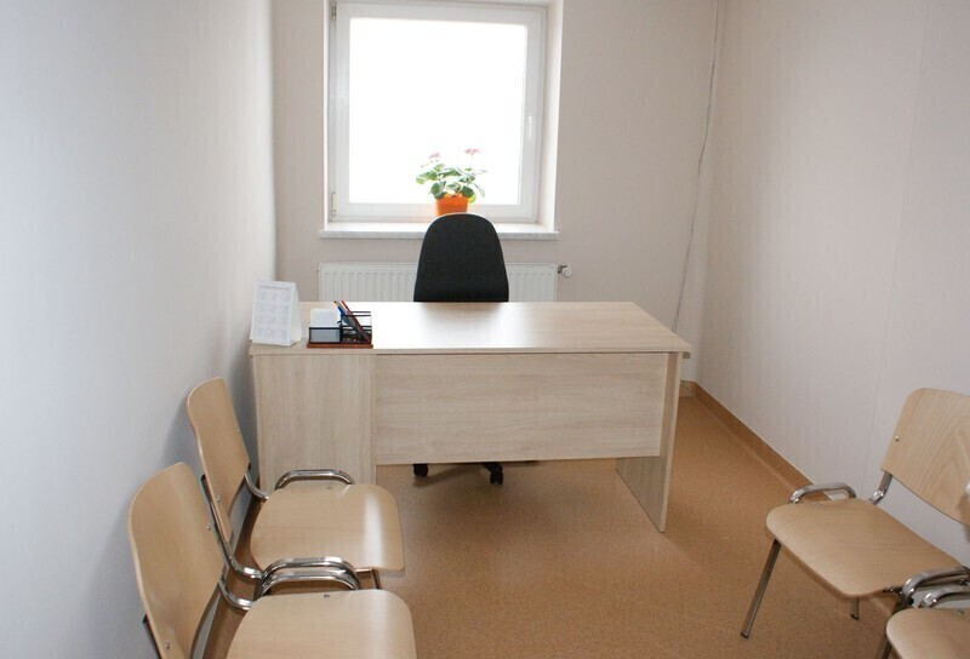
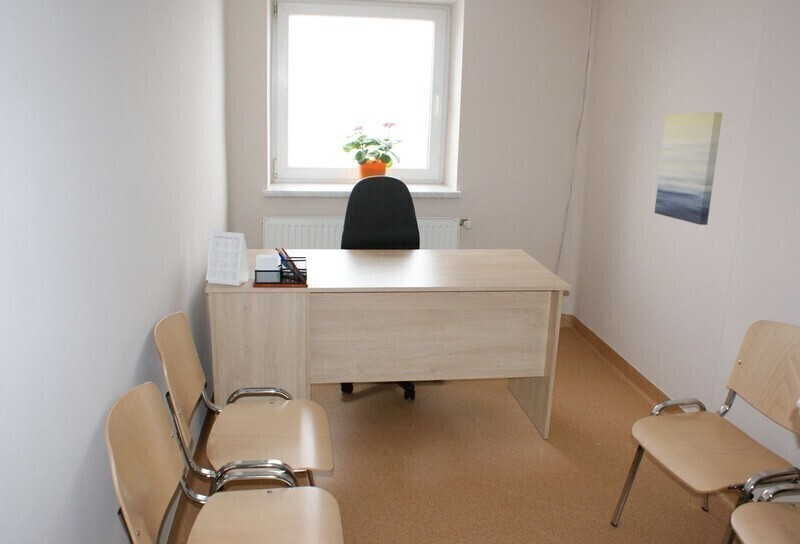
+ wall art [653,111,723,226]
